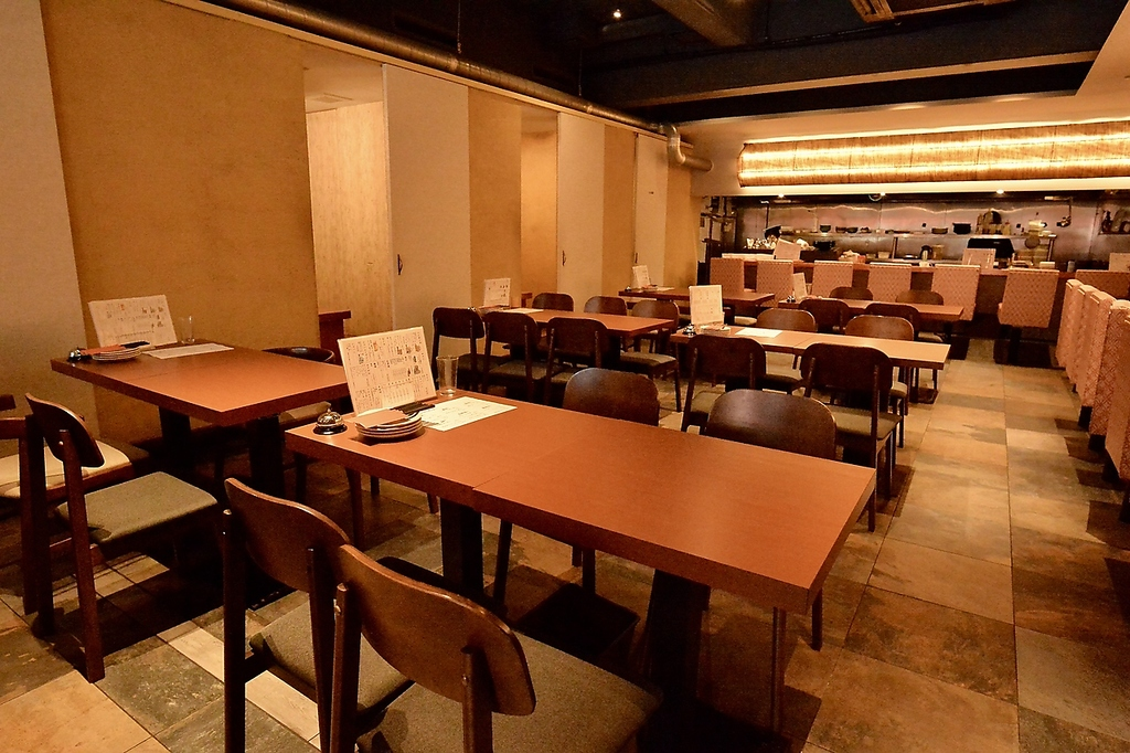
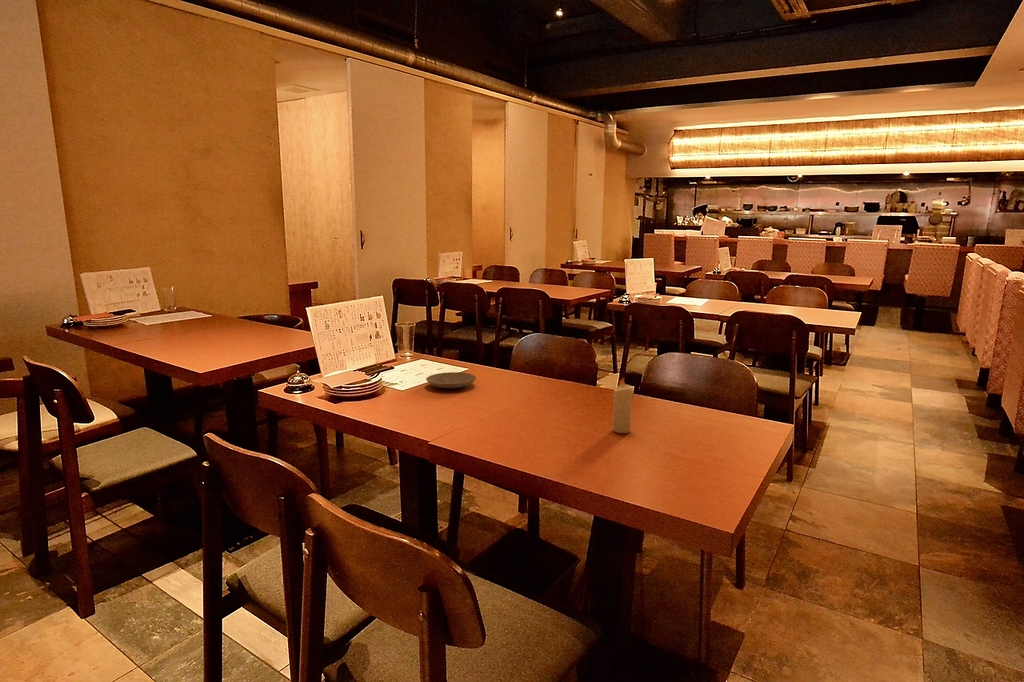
+ plate [425,371,477,390]
+ candle [612,377,634,434]
